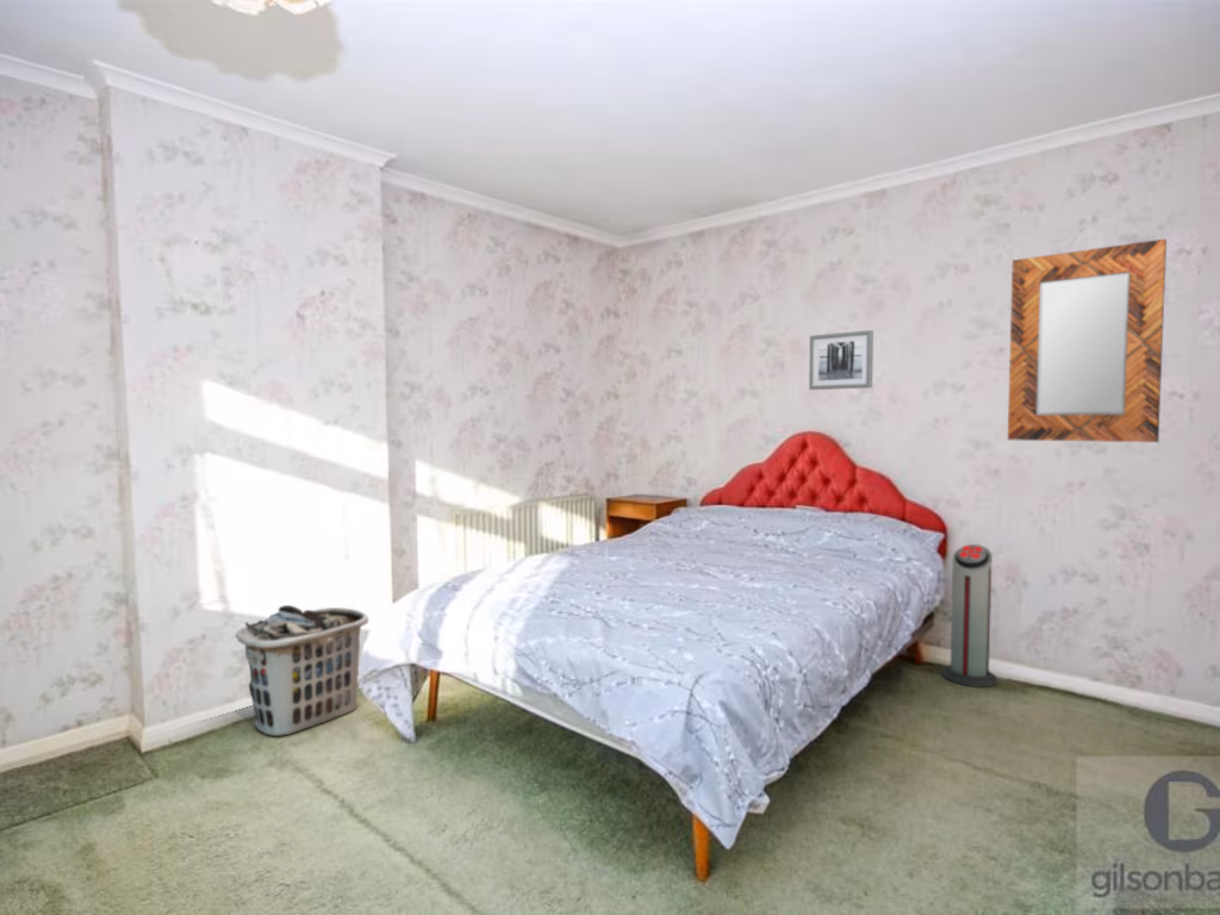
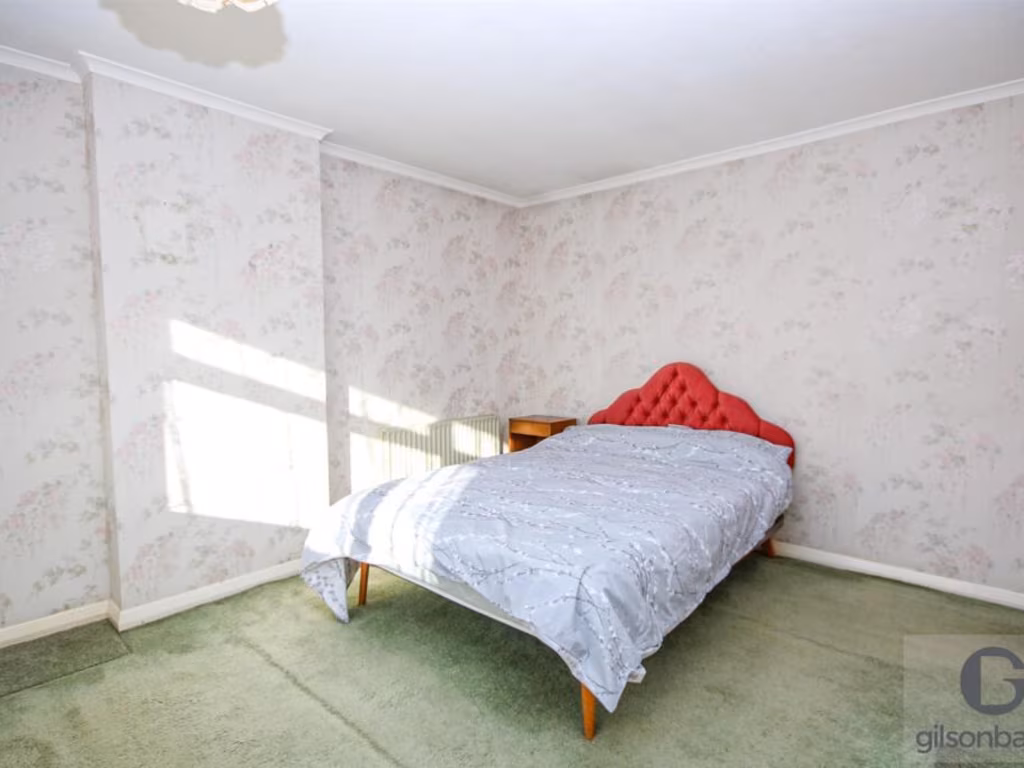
- home mirror [1007,237,1168,443]
- wall art [808,329,874,391]
- clothes hamper [235,604,369,737]
- air purifier [941,543,998,689]
